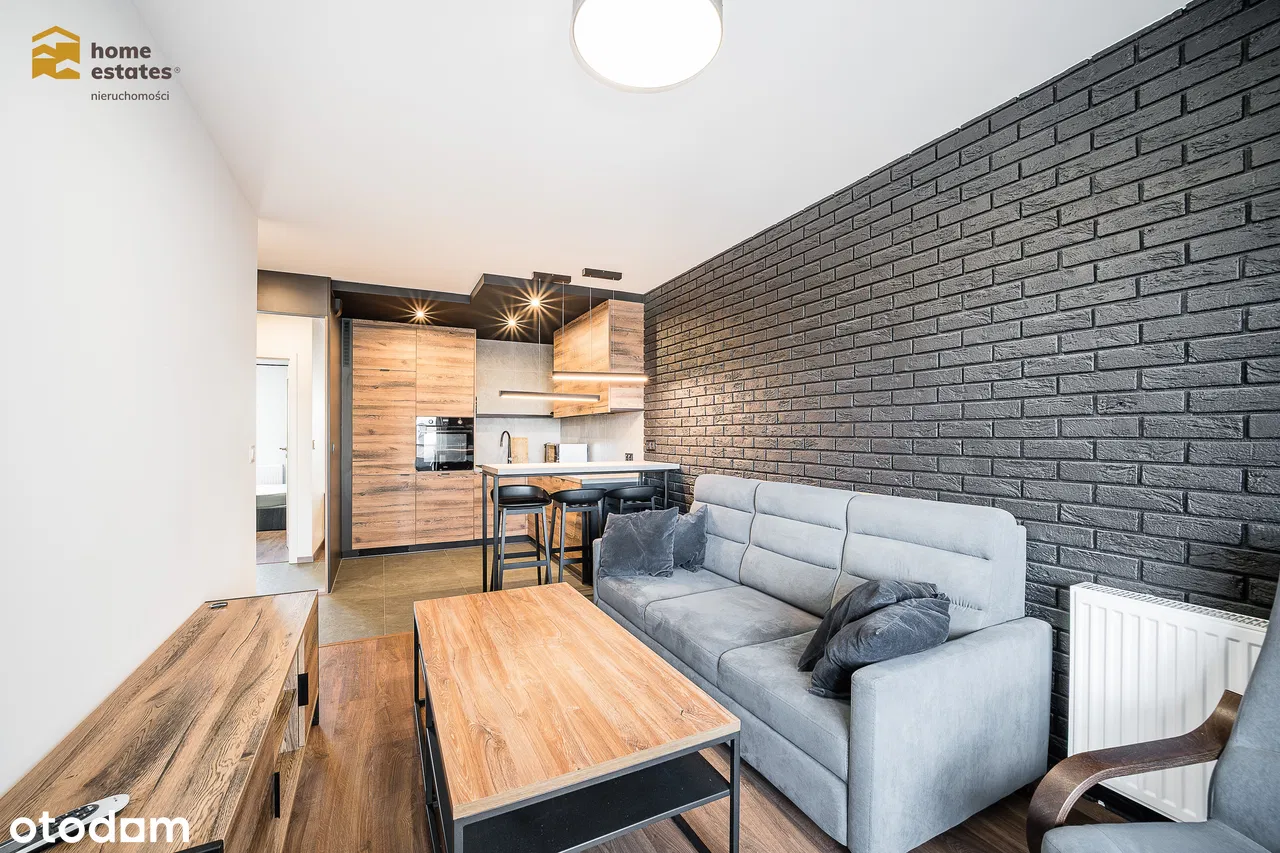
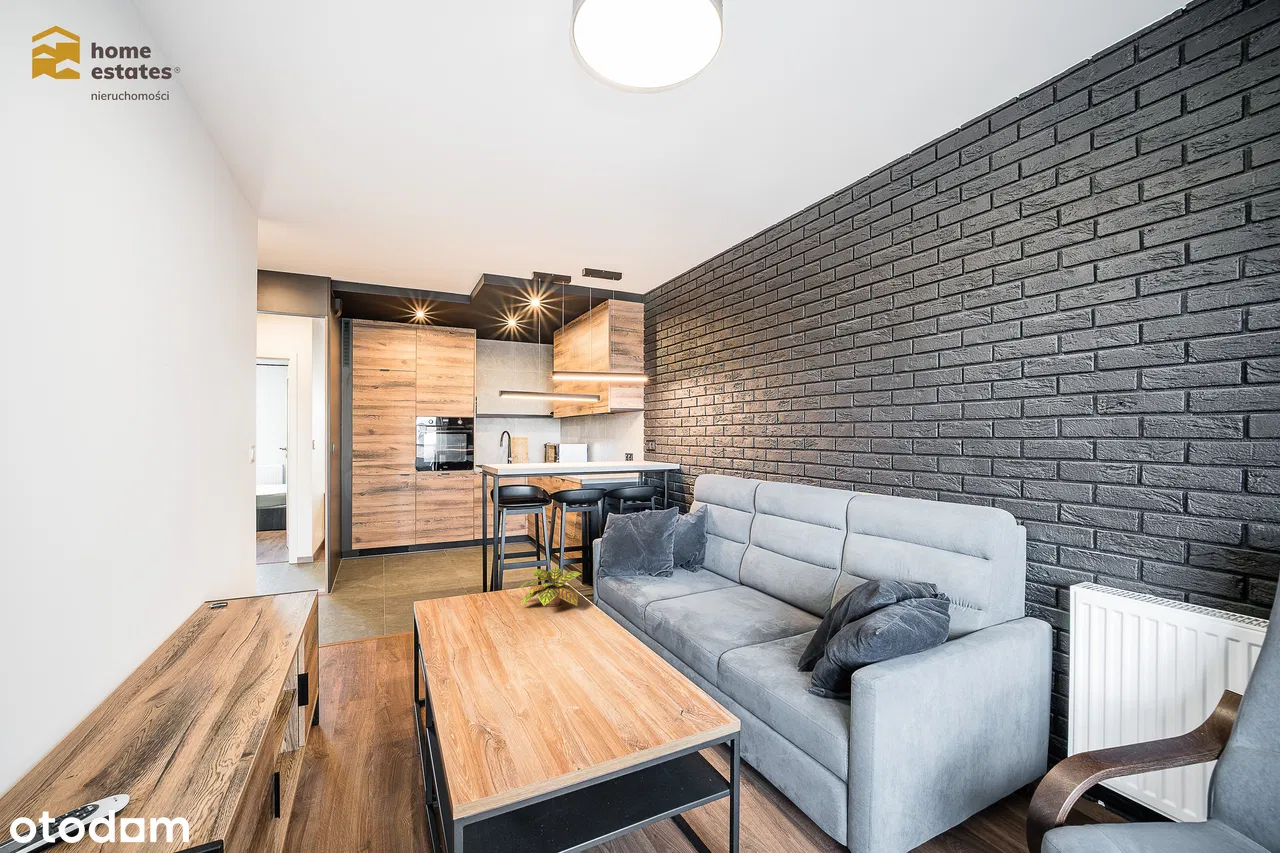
+ plant [515,566,582,607]
